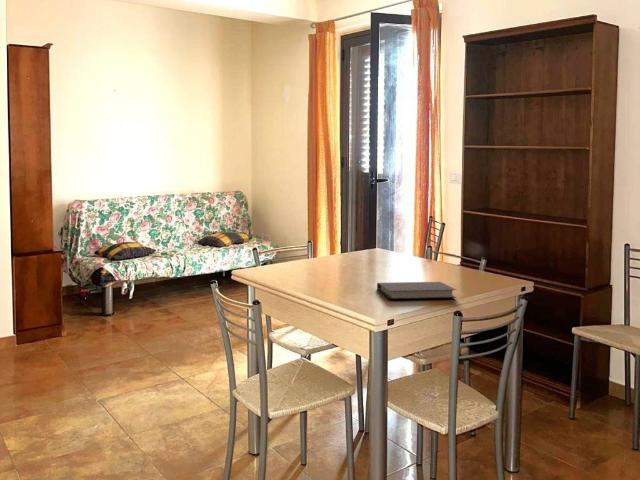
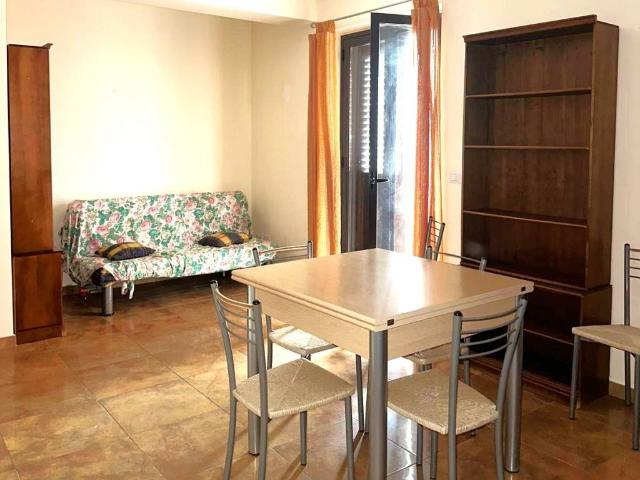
- notebook [376,281,457,300]
